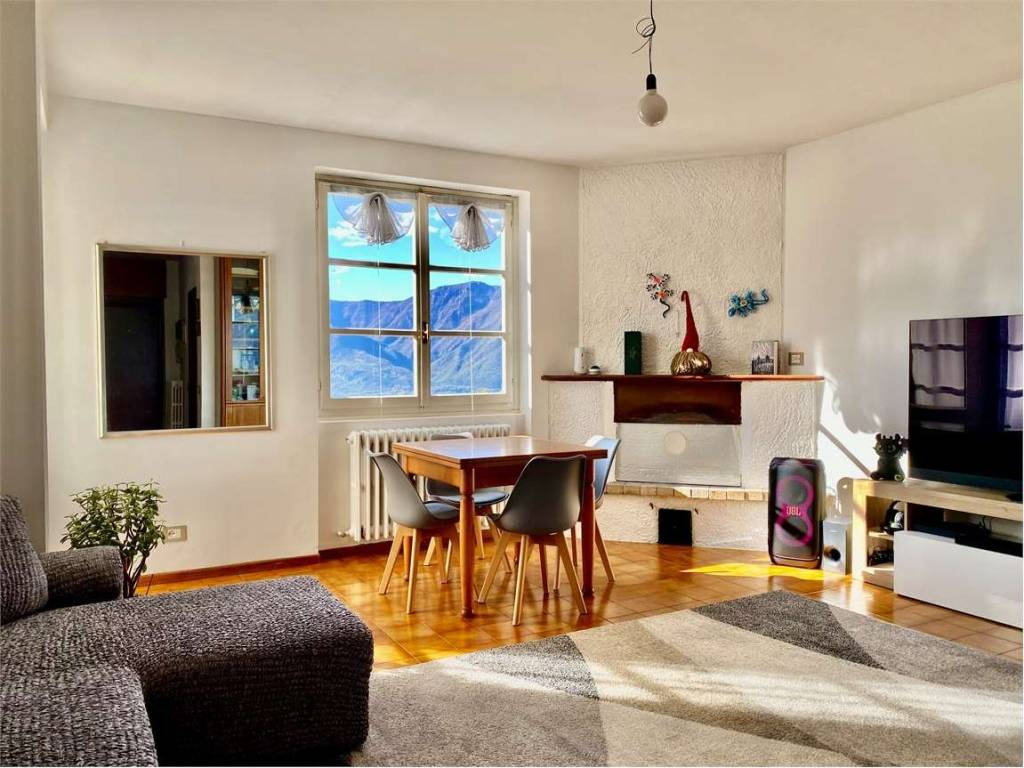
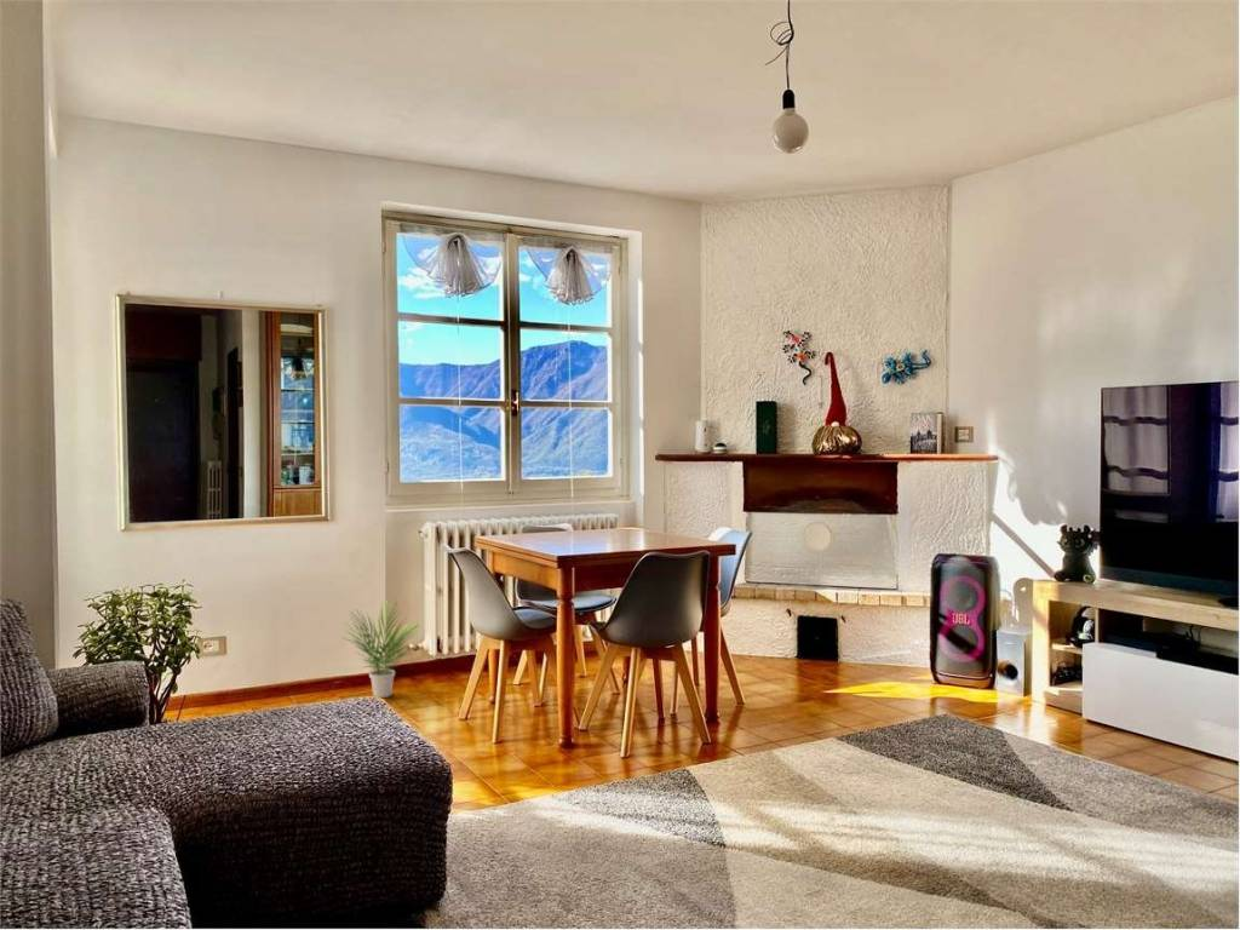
+ potted plant [339,598,421,699]
